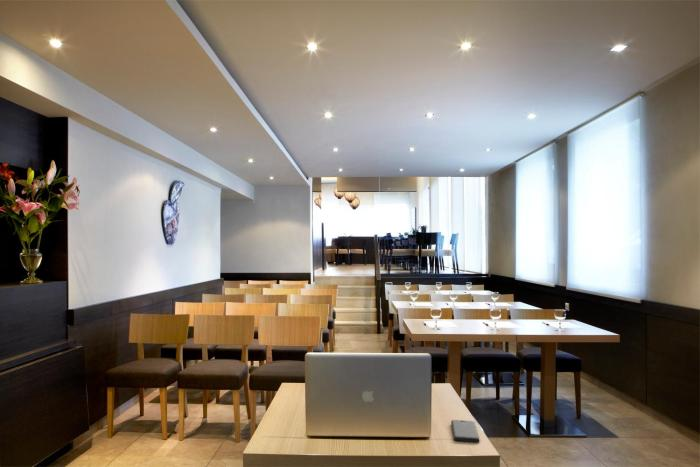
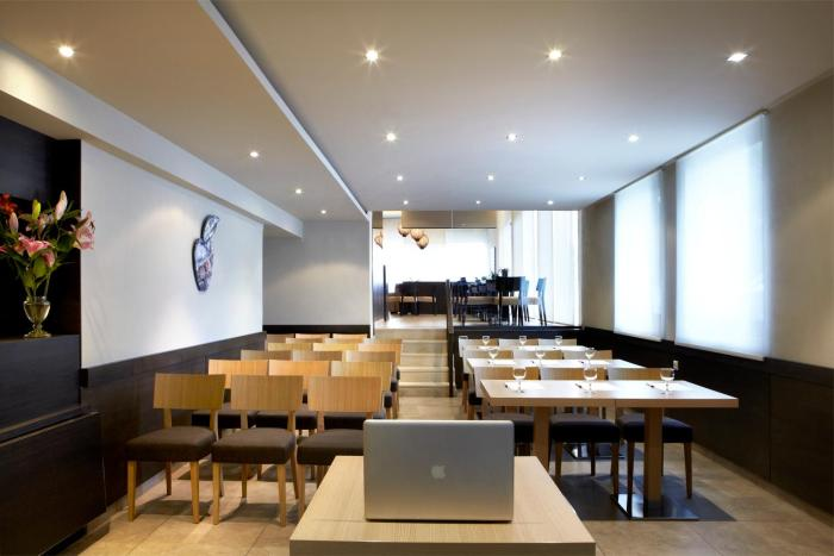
- smartphone [450,419,480,444]
